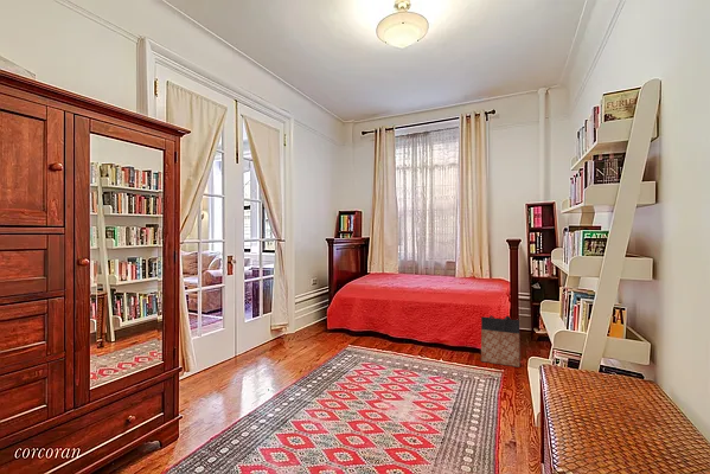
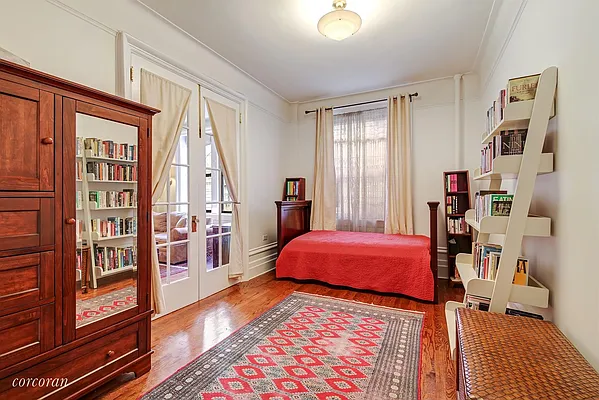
- bag [480,314,522,369]
